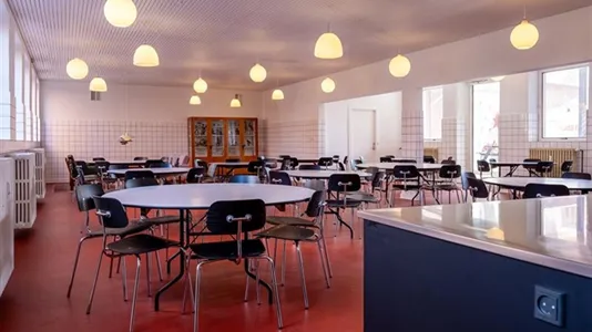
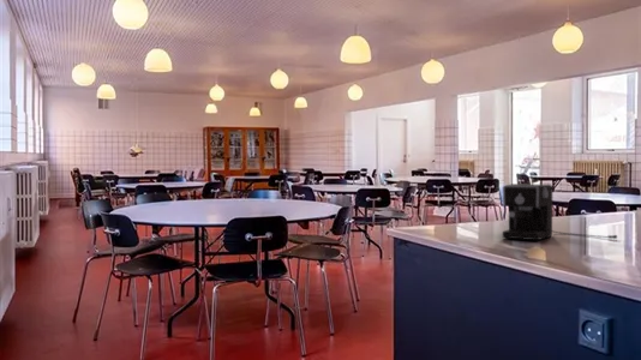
+ coffee maker [502,182,618,241]
